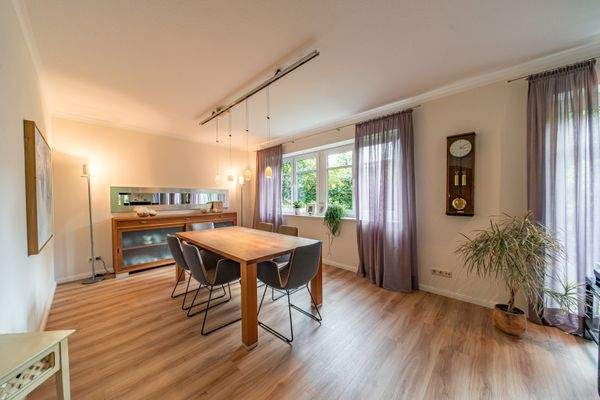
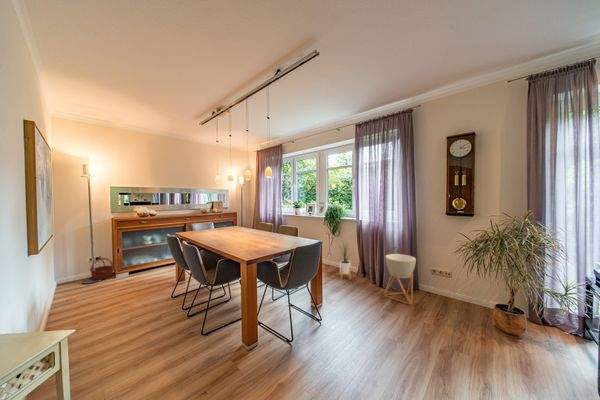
+ house plant [334,237,357,280]
+ basket [89,257,115,280]
+ planter [383,253,417,306]
